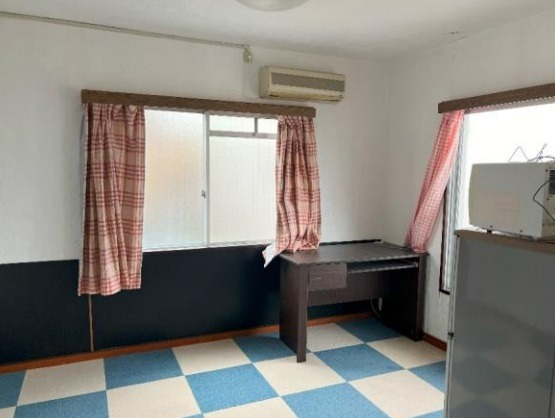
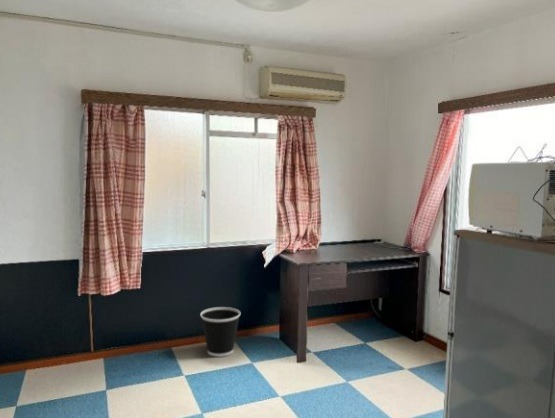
+ wastebasket [199,306,241,358]
